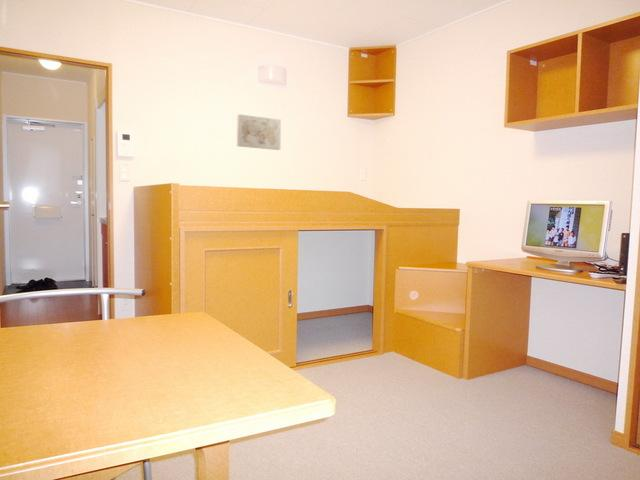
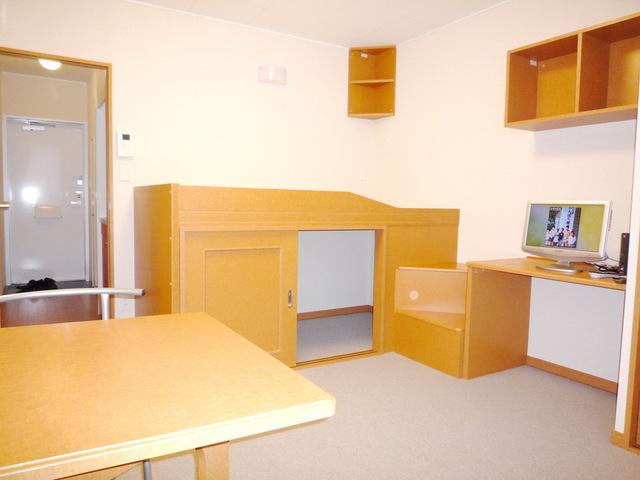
- wall art [236,113,282,151]
